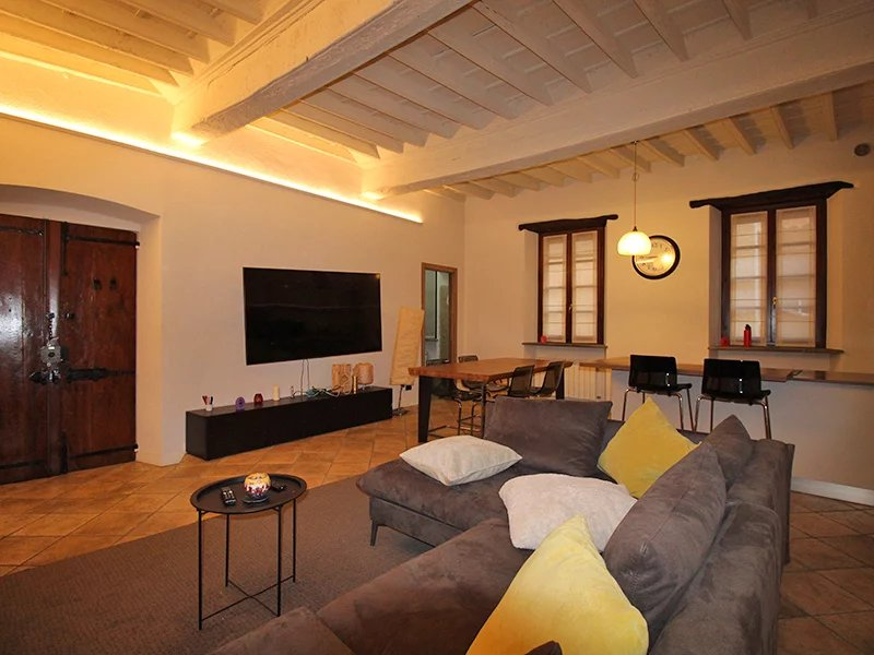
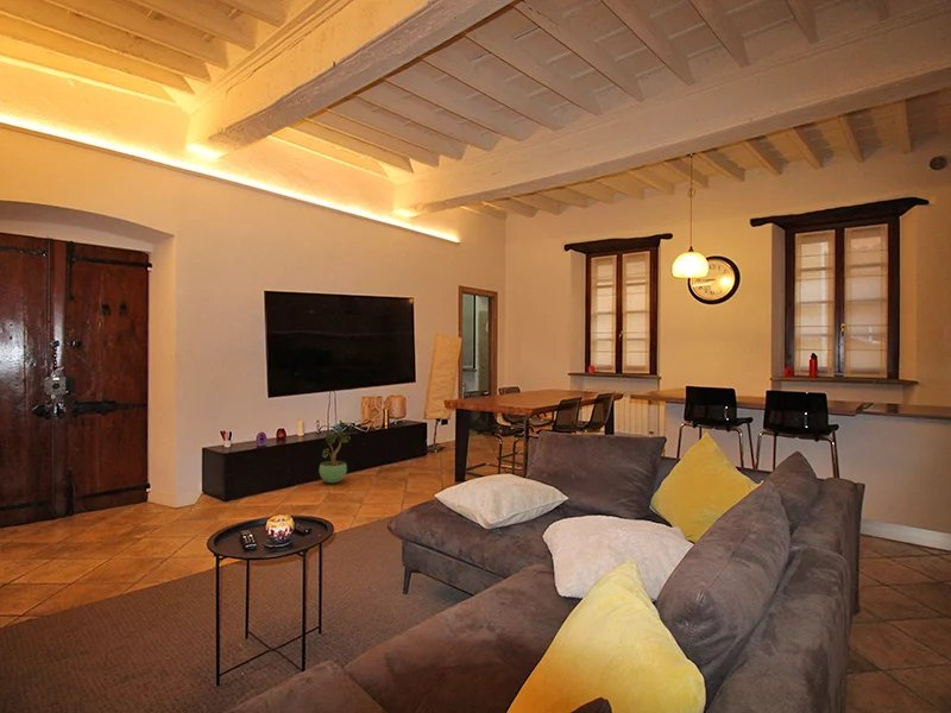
+ potted plant [317,428,352,484]
